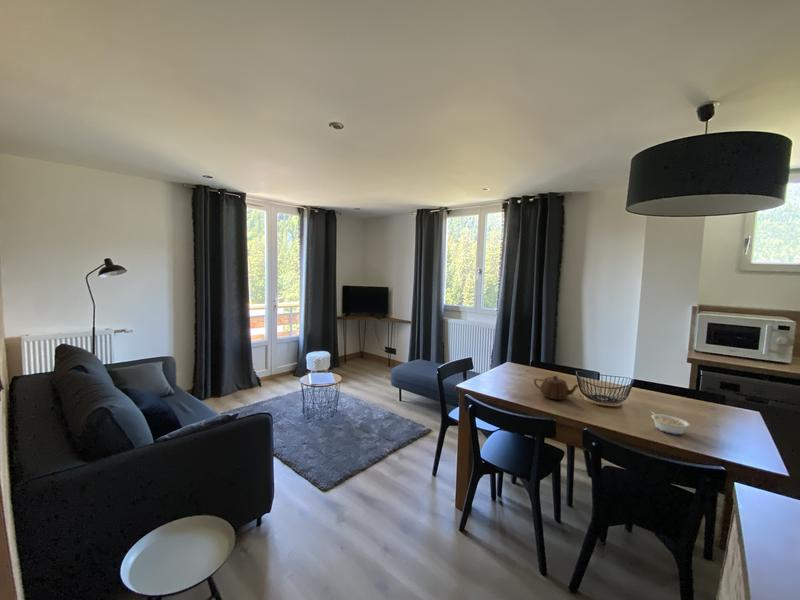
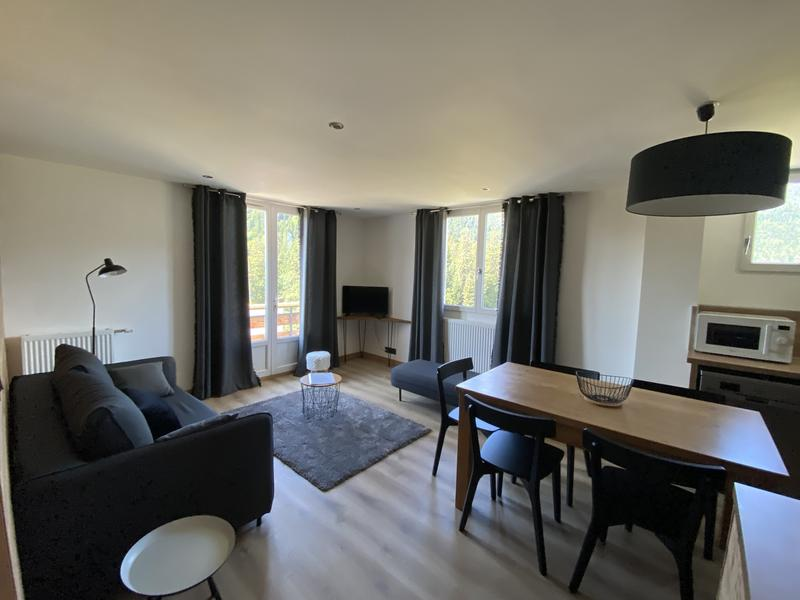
- teapot [533,375,582,401]
- legume [647,409,691,435]
